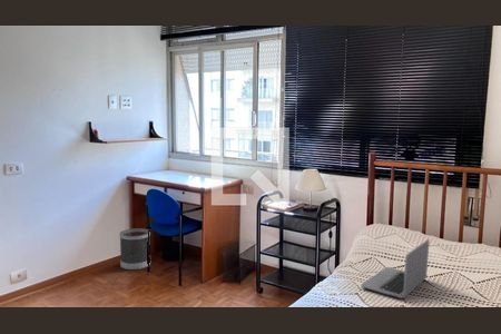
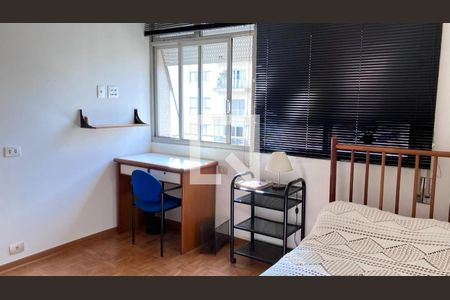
- wastebasket [119,227,151,272]
- laptop [360,238,430,299]
